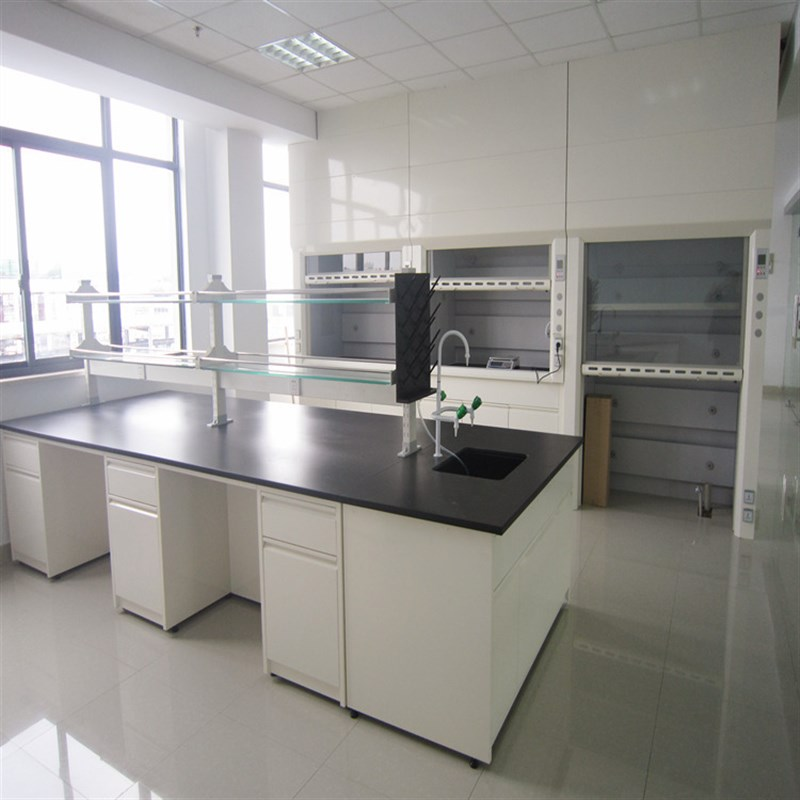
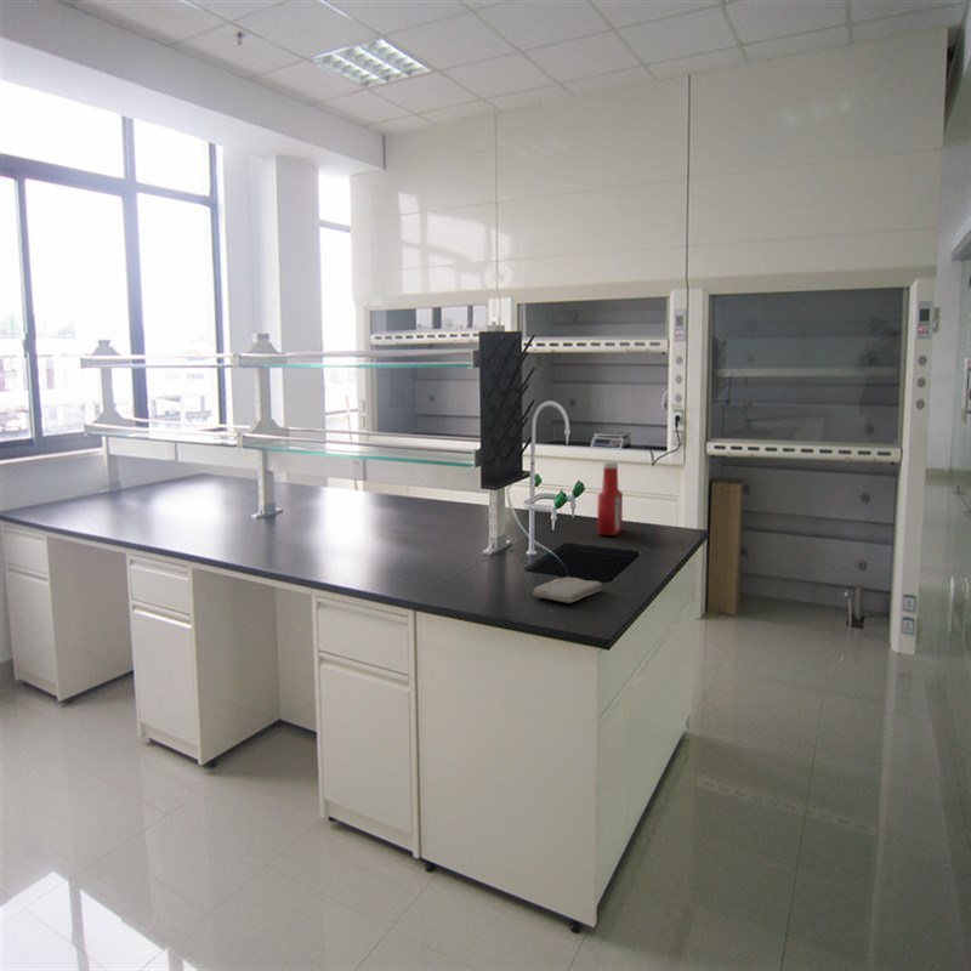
+ soap bottle [596,461,624,536]
+ washcloth [532,575,603,604]
